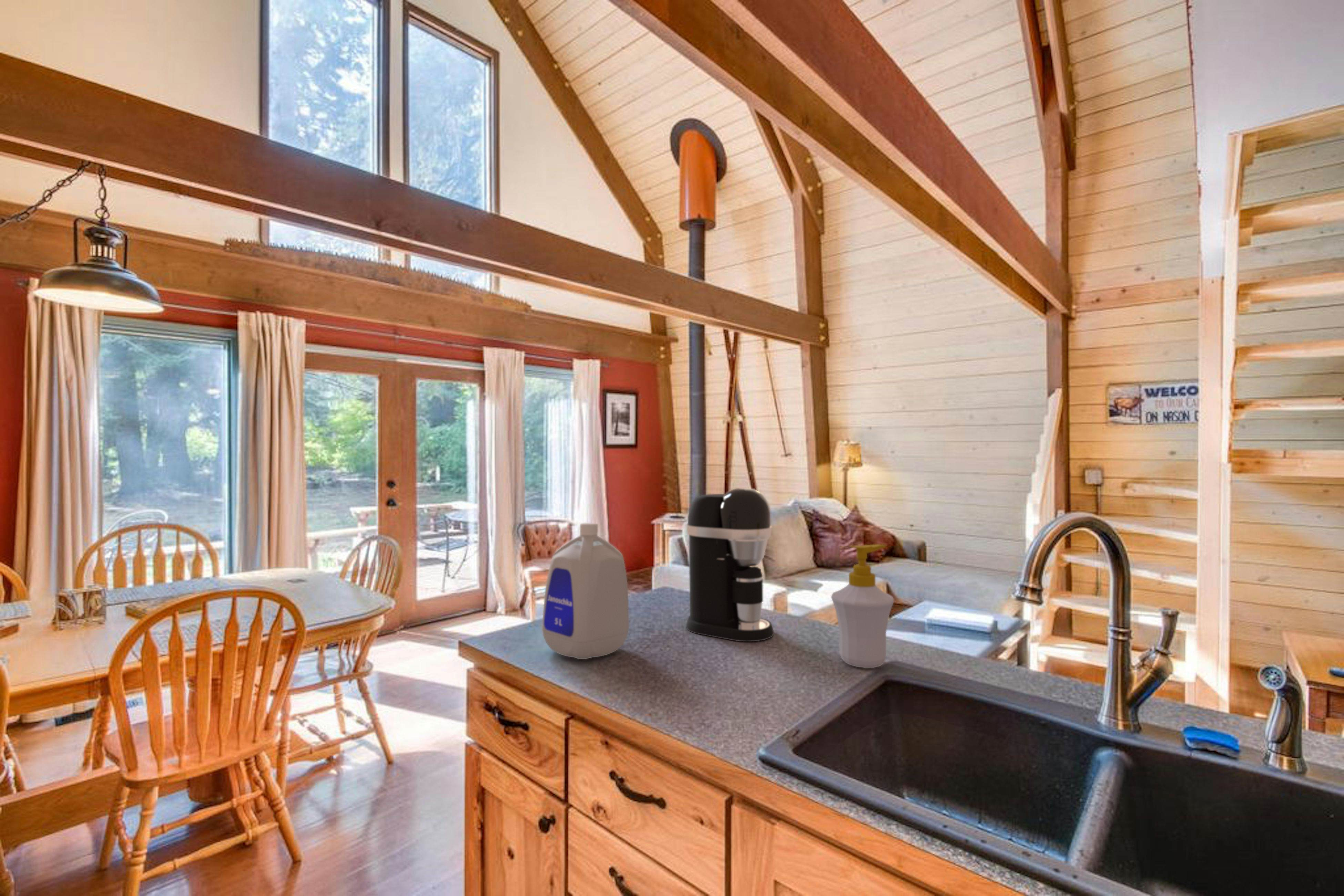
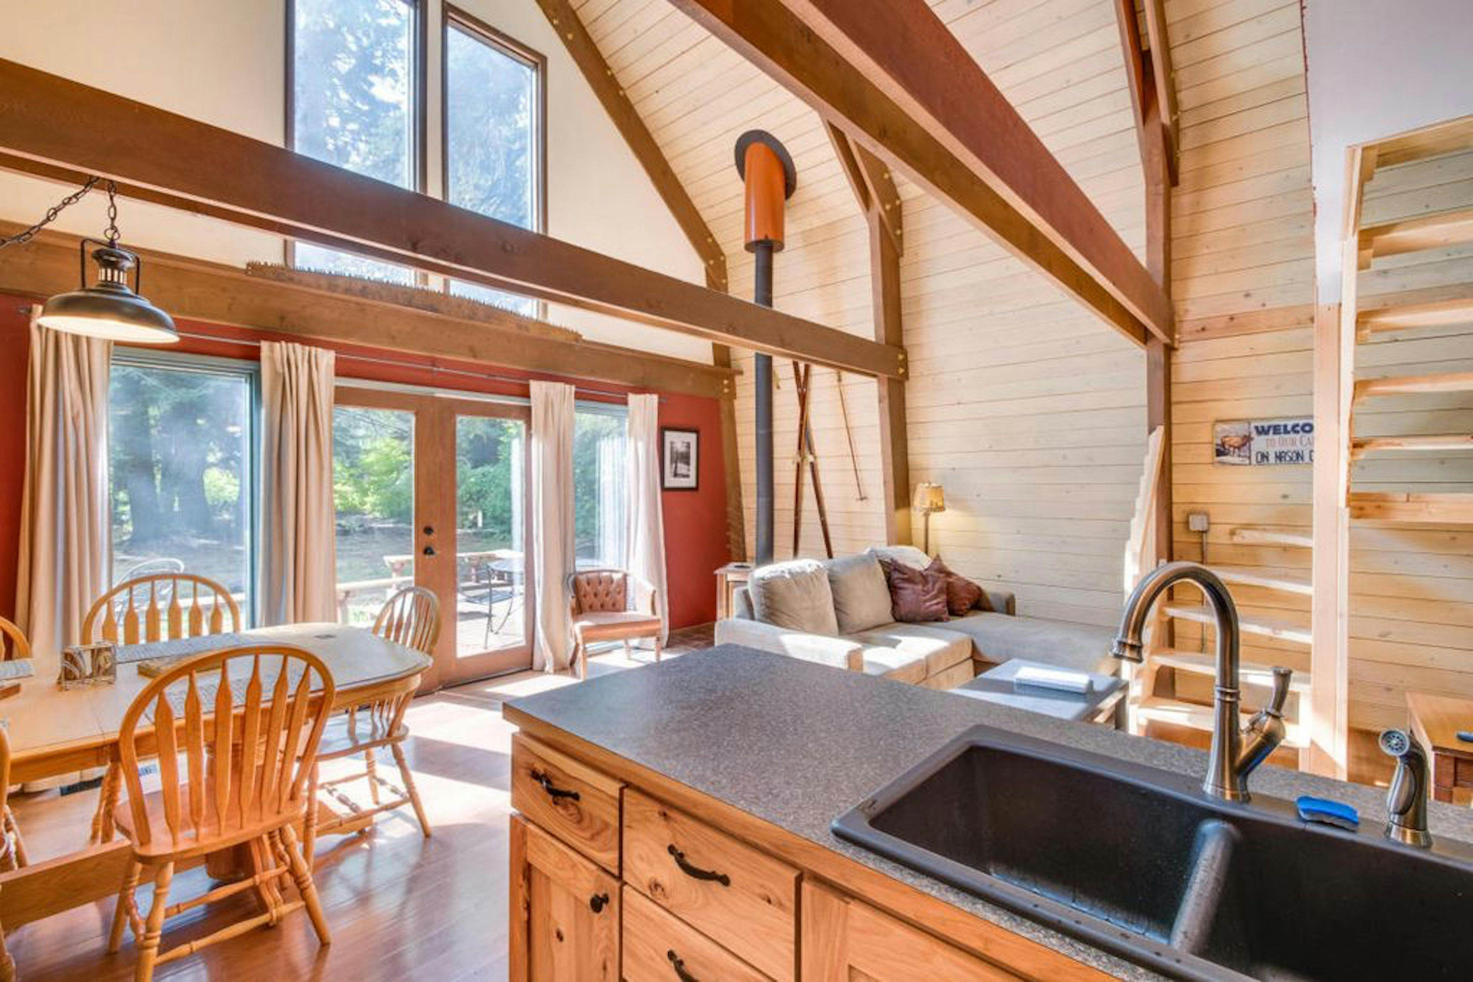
- bottle [542,522,629,660]
- soap bottle [831,544,894,668]
- coffee maker [686,488,774,642]
